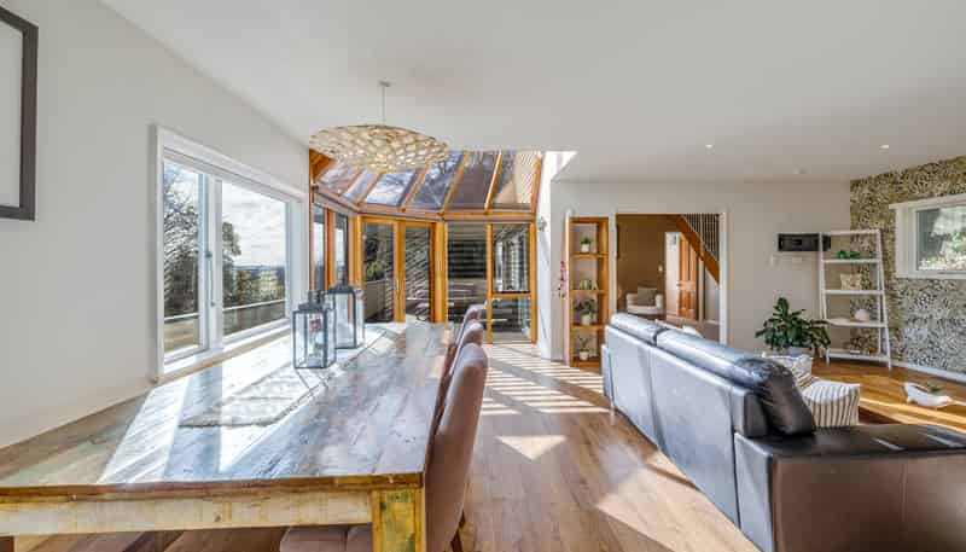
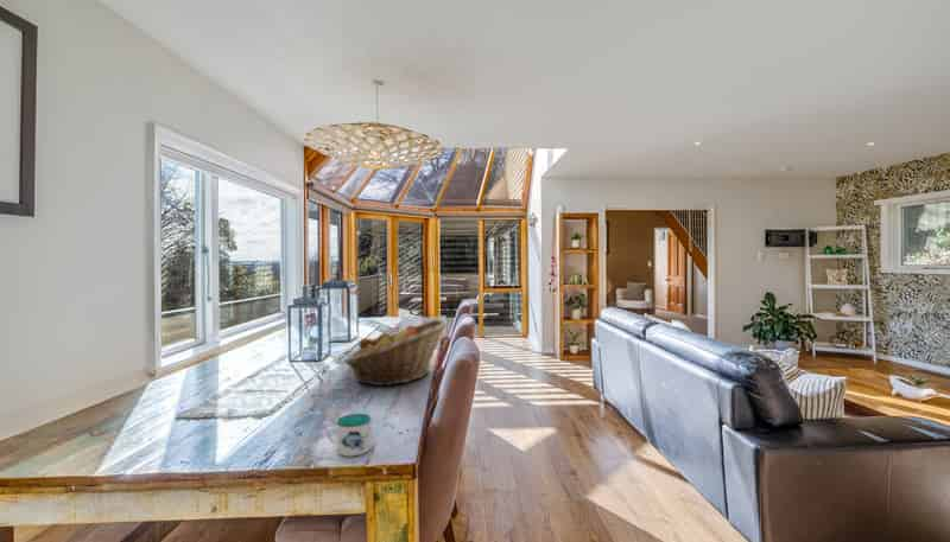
+ mug [325,413,373,458]
+ fruit basket [343,319,448,387]
